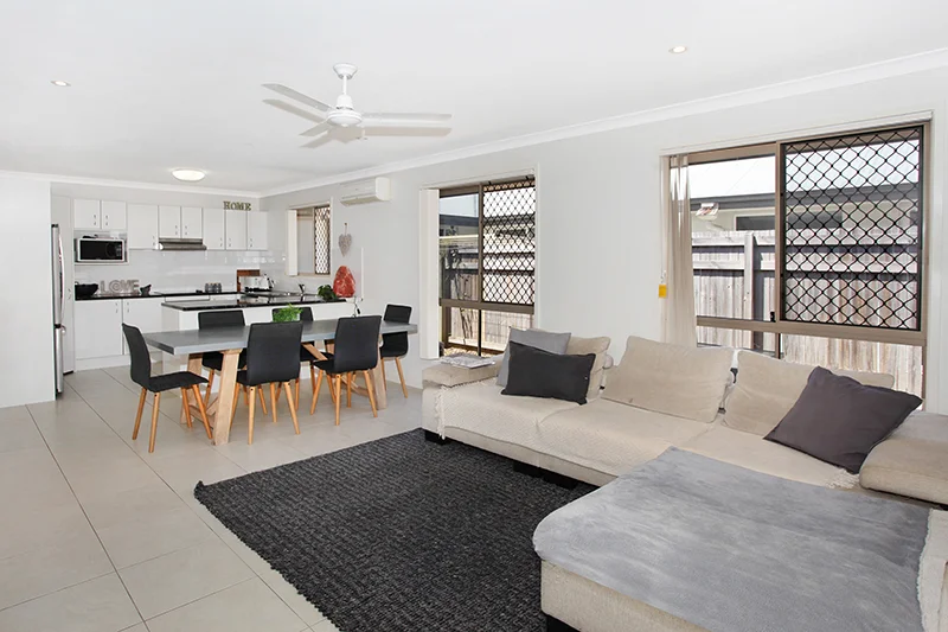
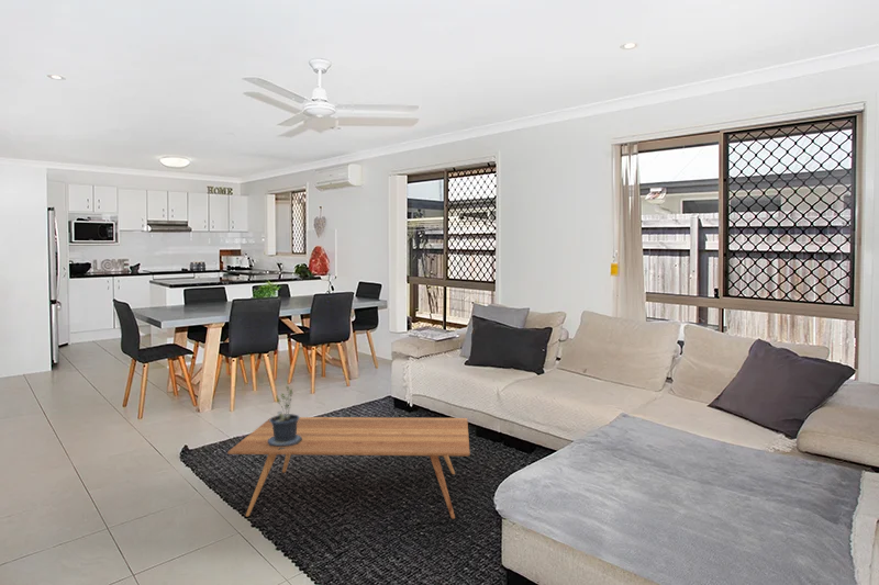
+ potted plant [268,385,302,450]
+ coffee table [226,416,471,520]
